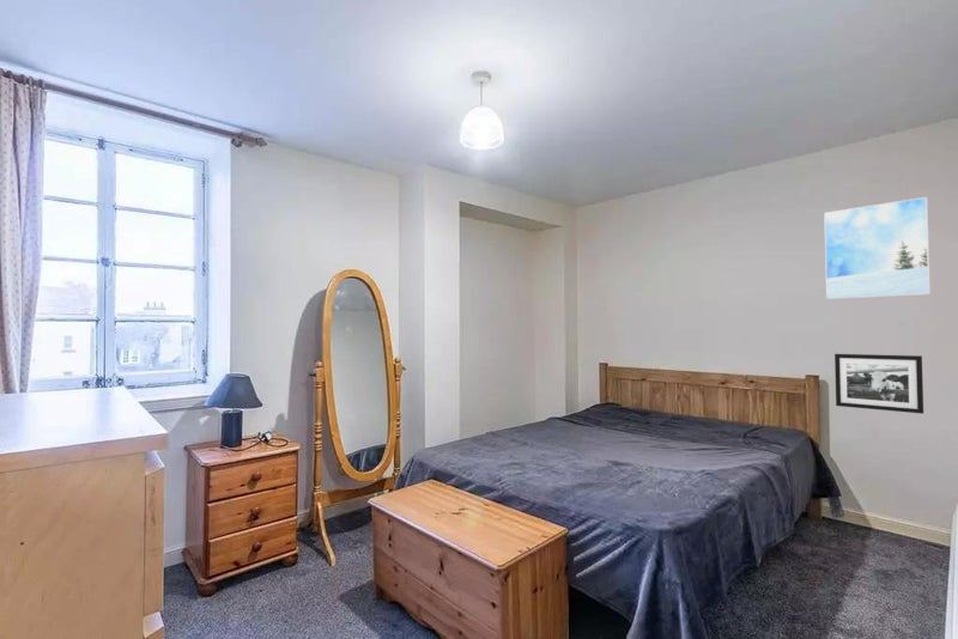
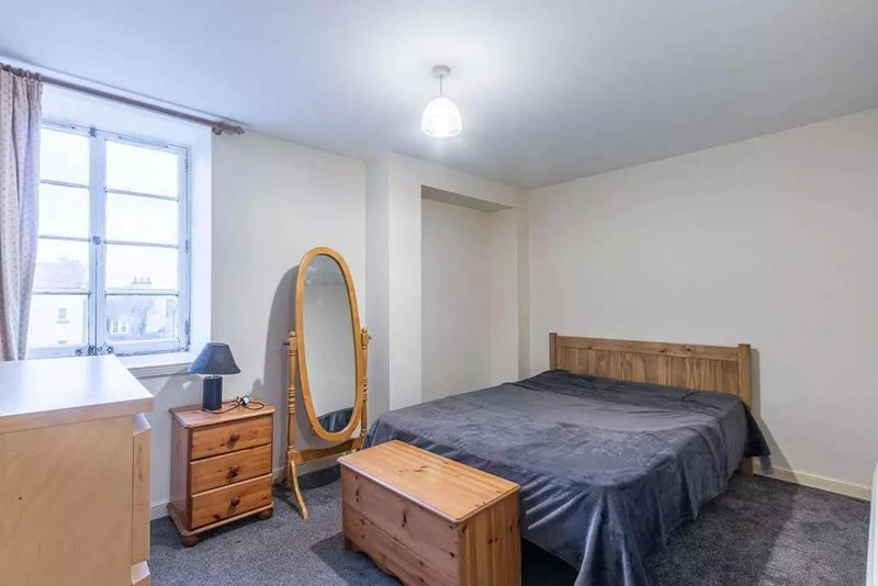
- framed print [823,196,932,300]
- picture frame [833,353,924,415]
